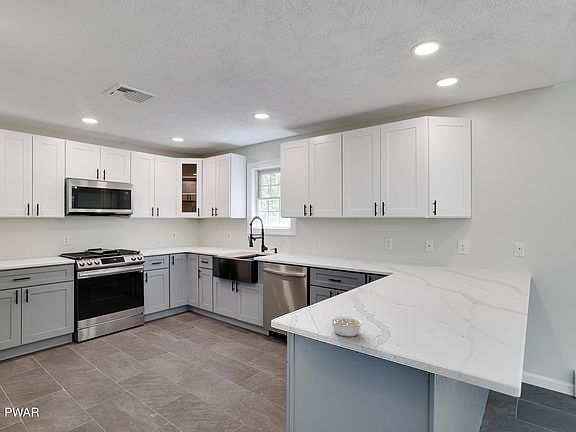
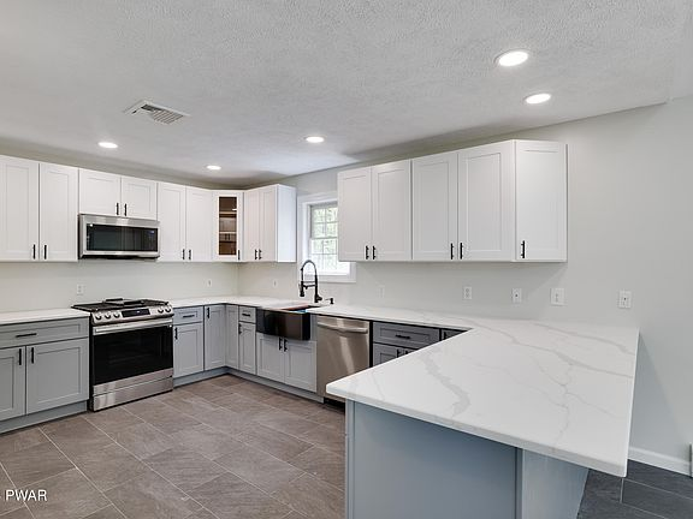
- legume [329,315,364,337]
